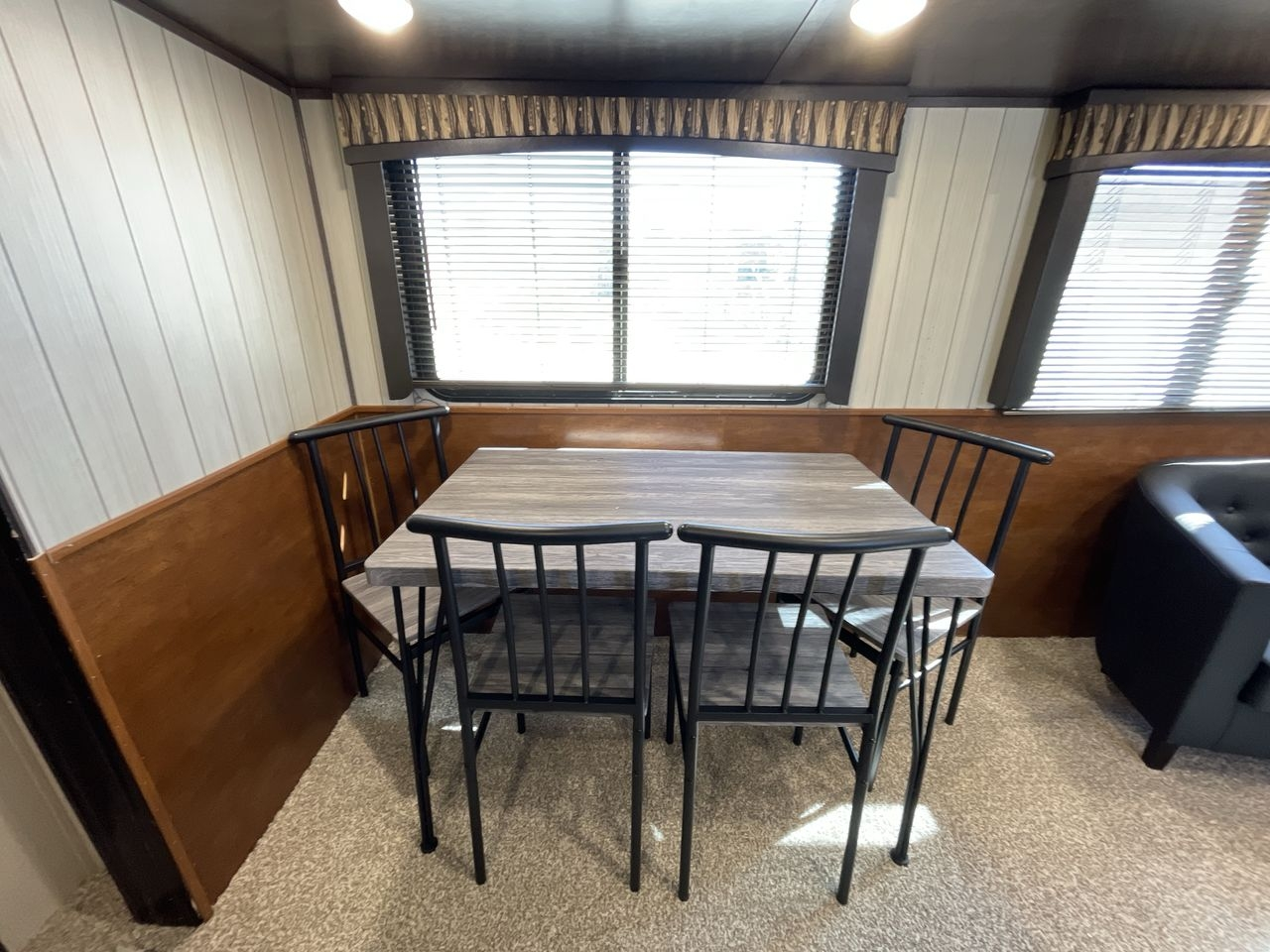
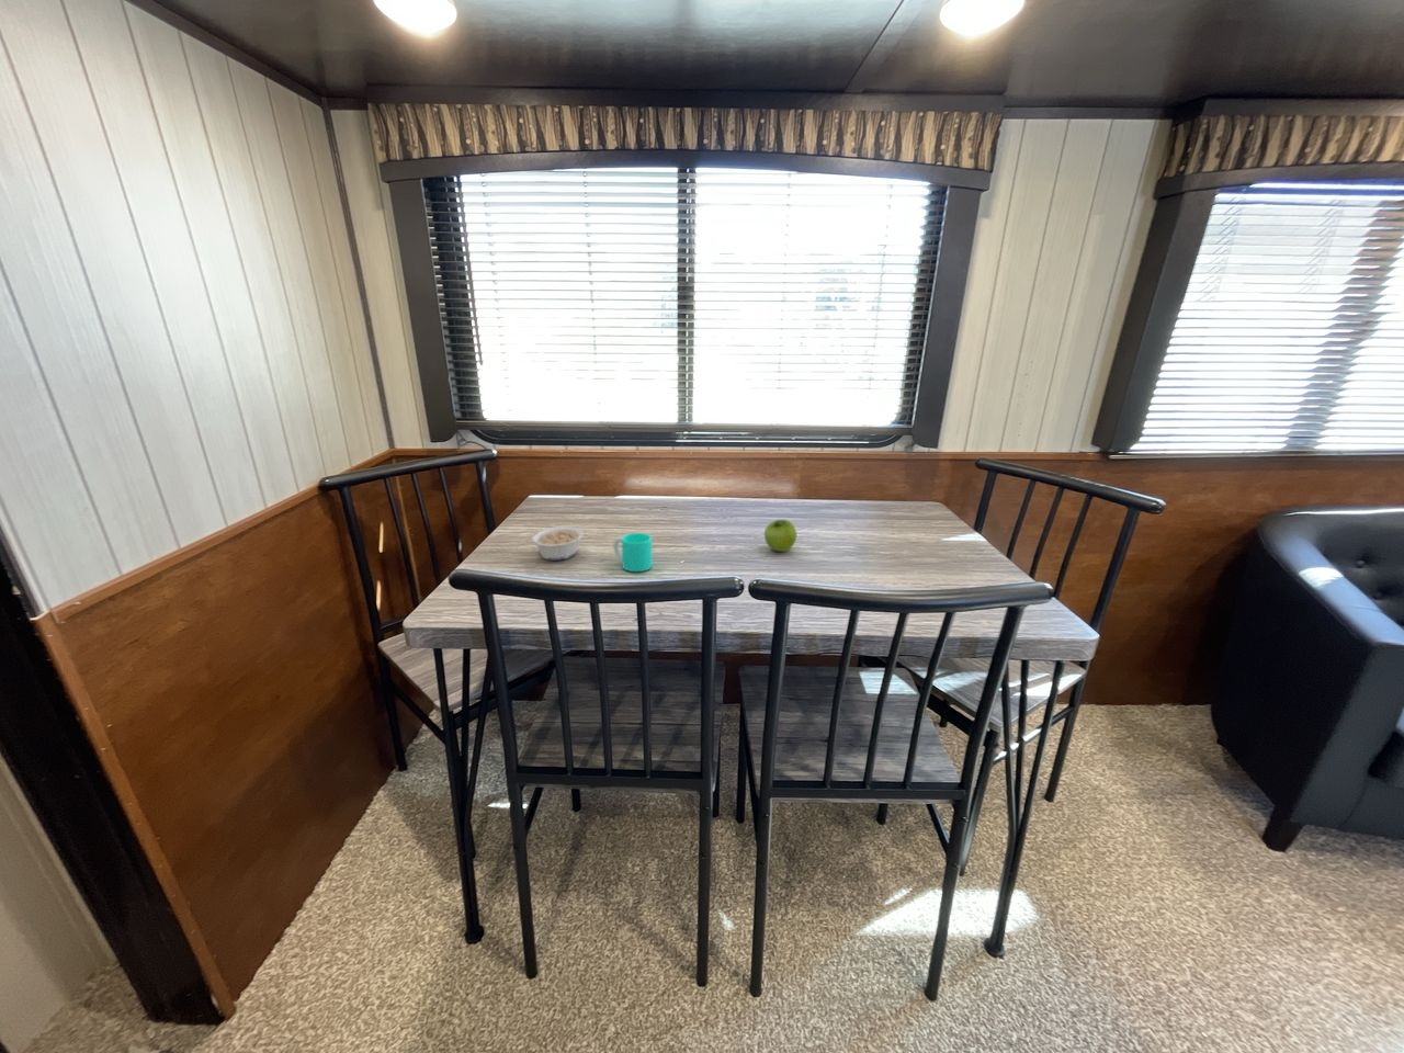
+ fruit [764,519,797,553]
+ legume [523,525,585,562]
+ cup [612,532,653,573]
